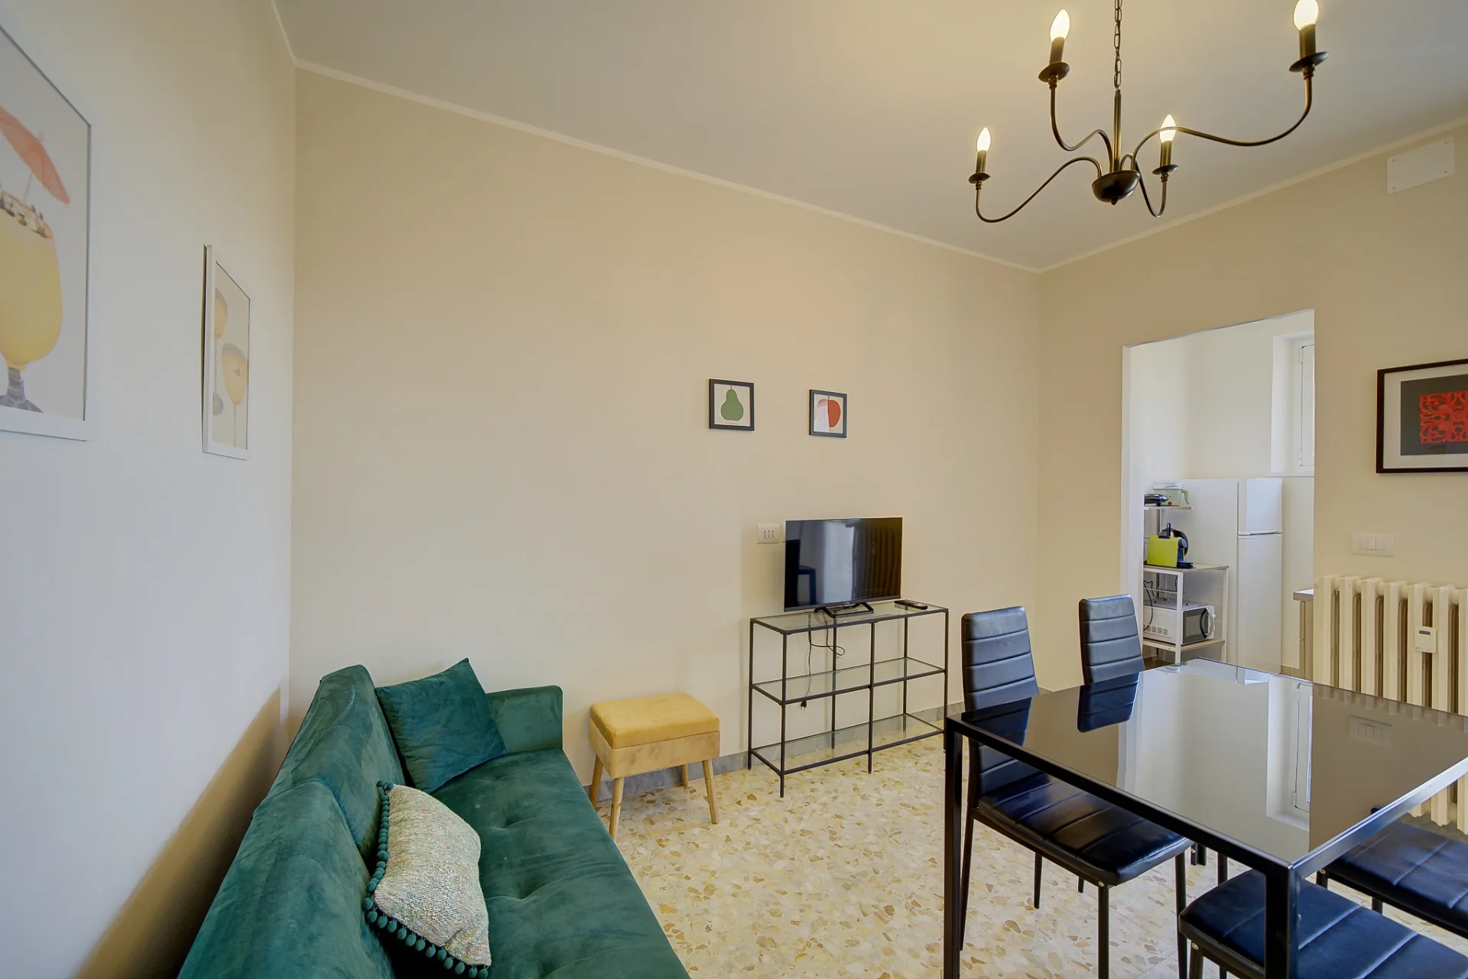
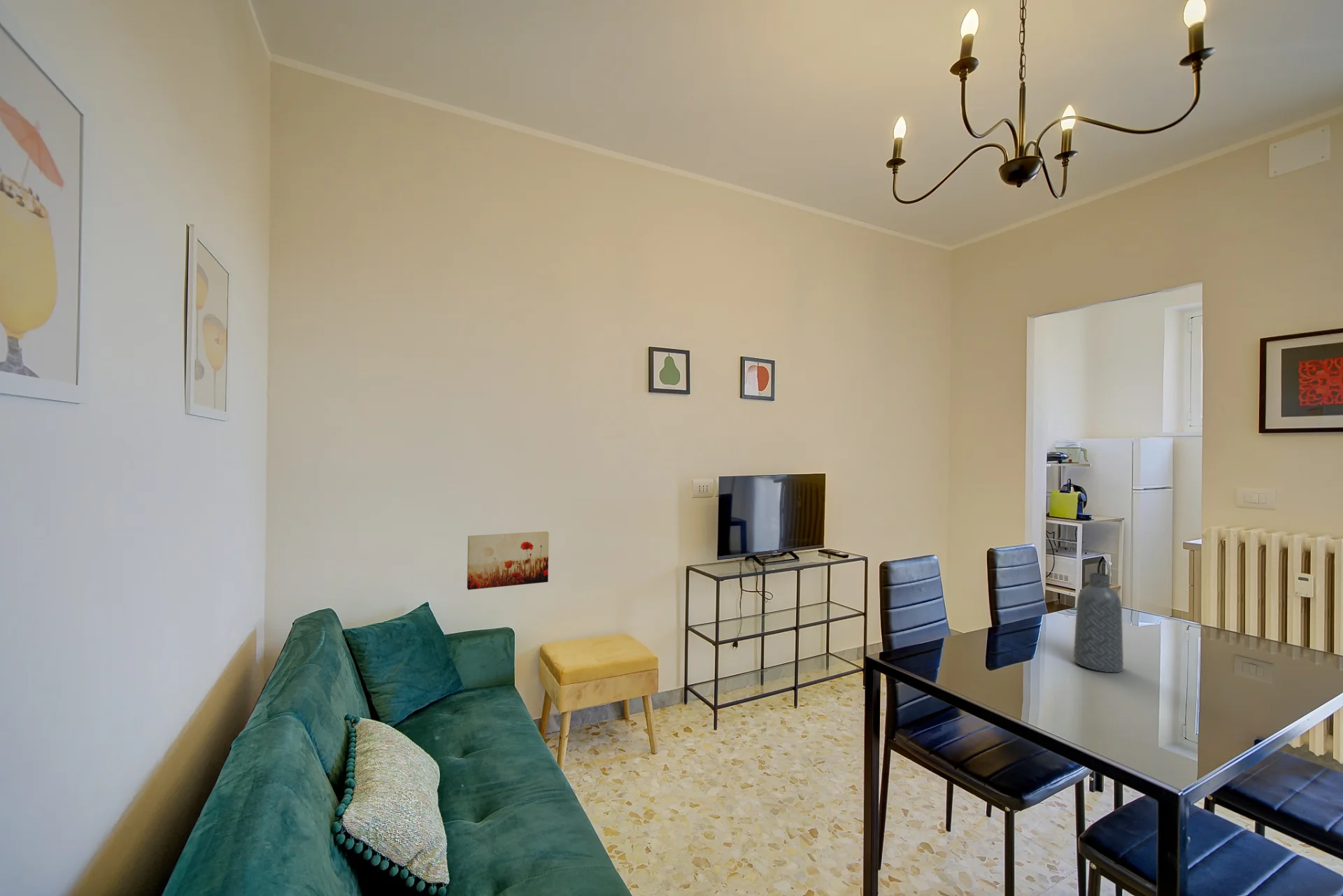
+ wall art [467,531,550,590]
+ vase [1073,572,1124,673]
